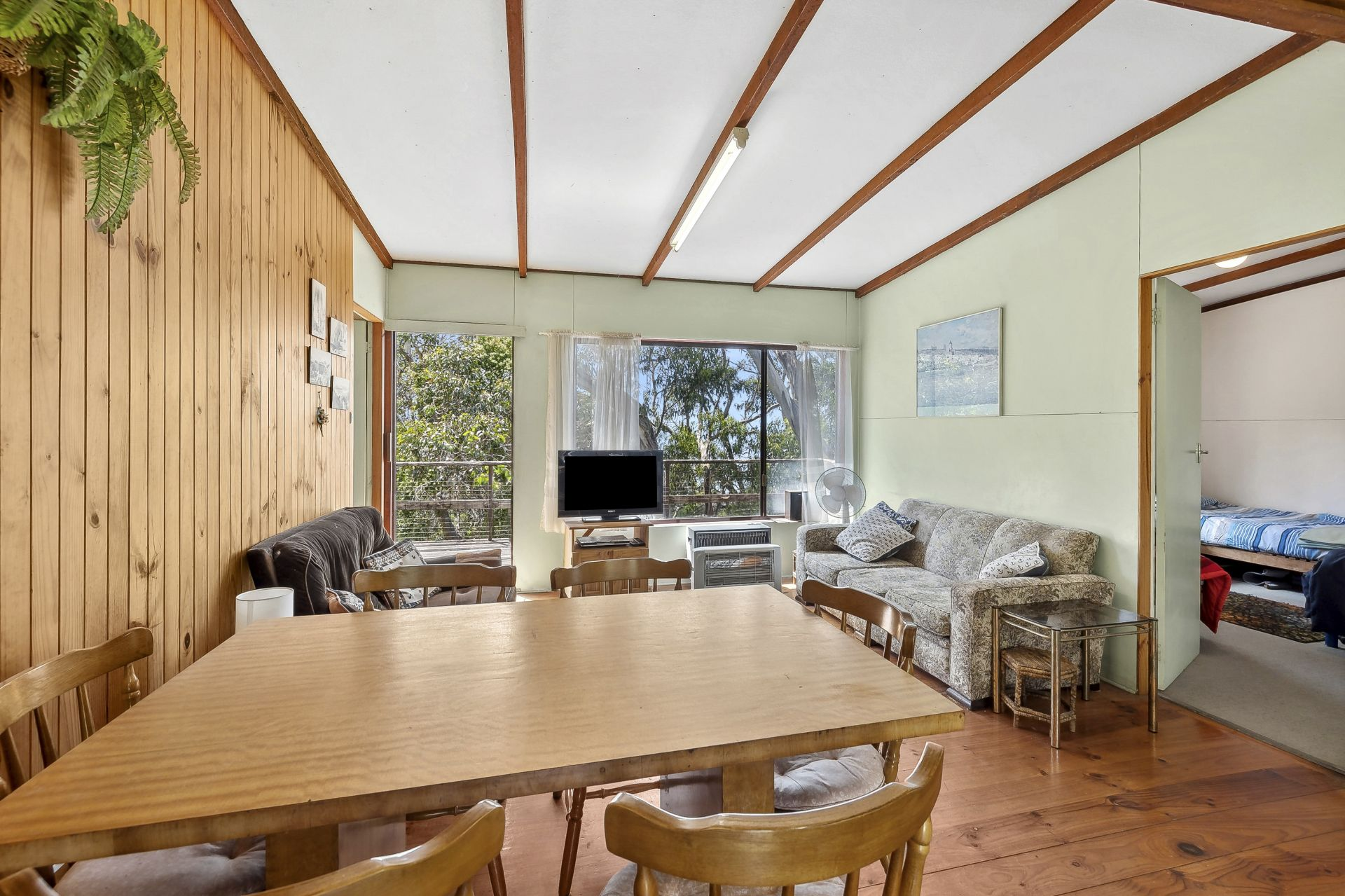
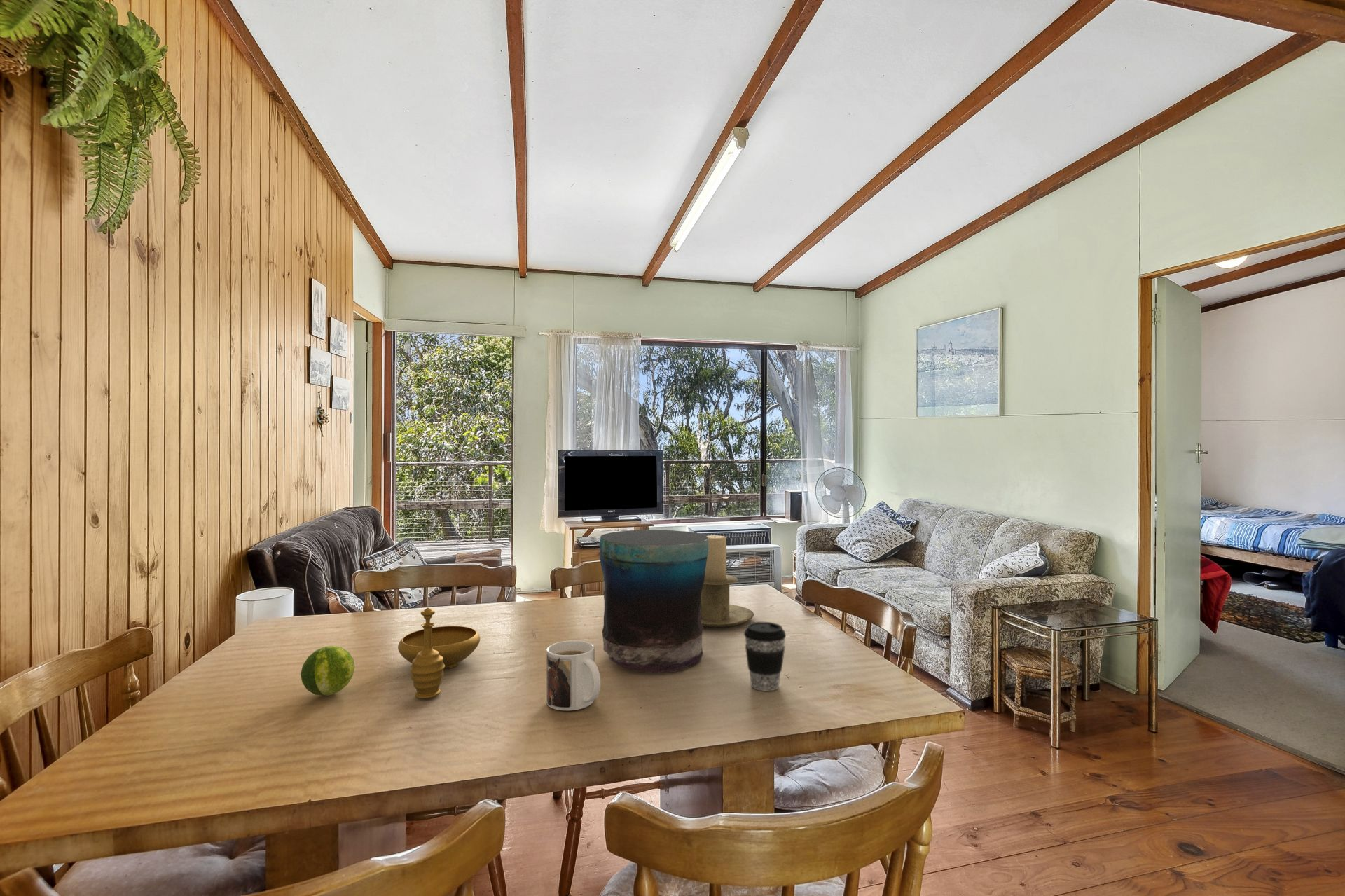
+ coffee cup [743,621,787,691]
+ fruit [300,645,355,696]
+ candle holder [701,535,755,628]
+ decorative bowl [397,607,481,699]
+ vase [598,529,708,673]
+ mug [546,640,601,711]
